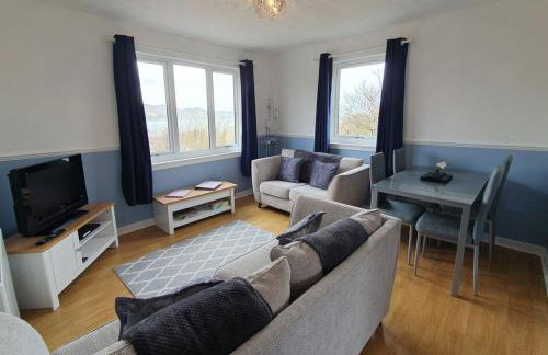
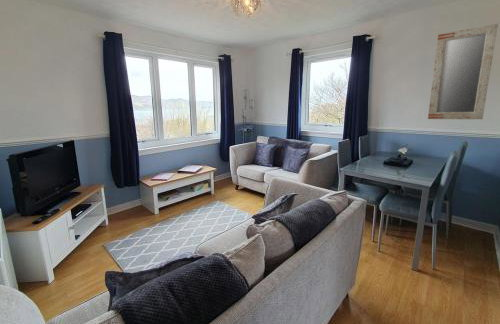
+ home mirror [427,23,499,120]
